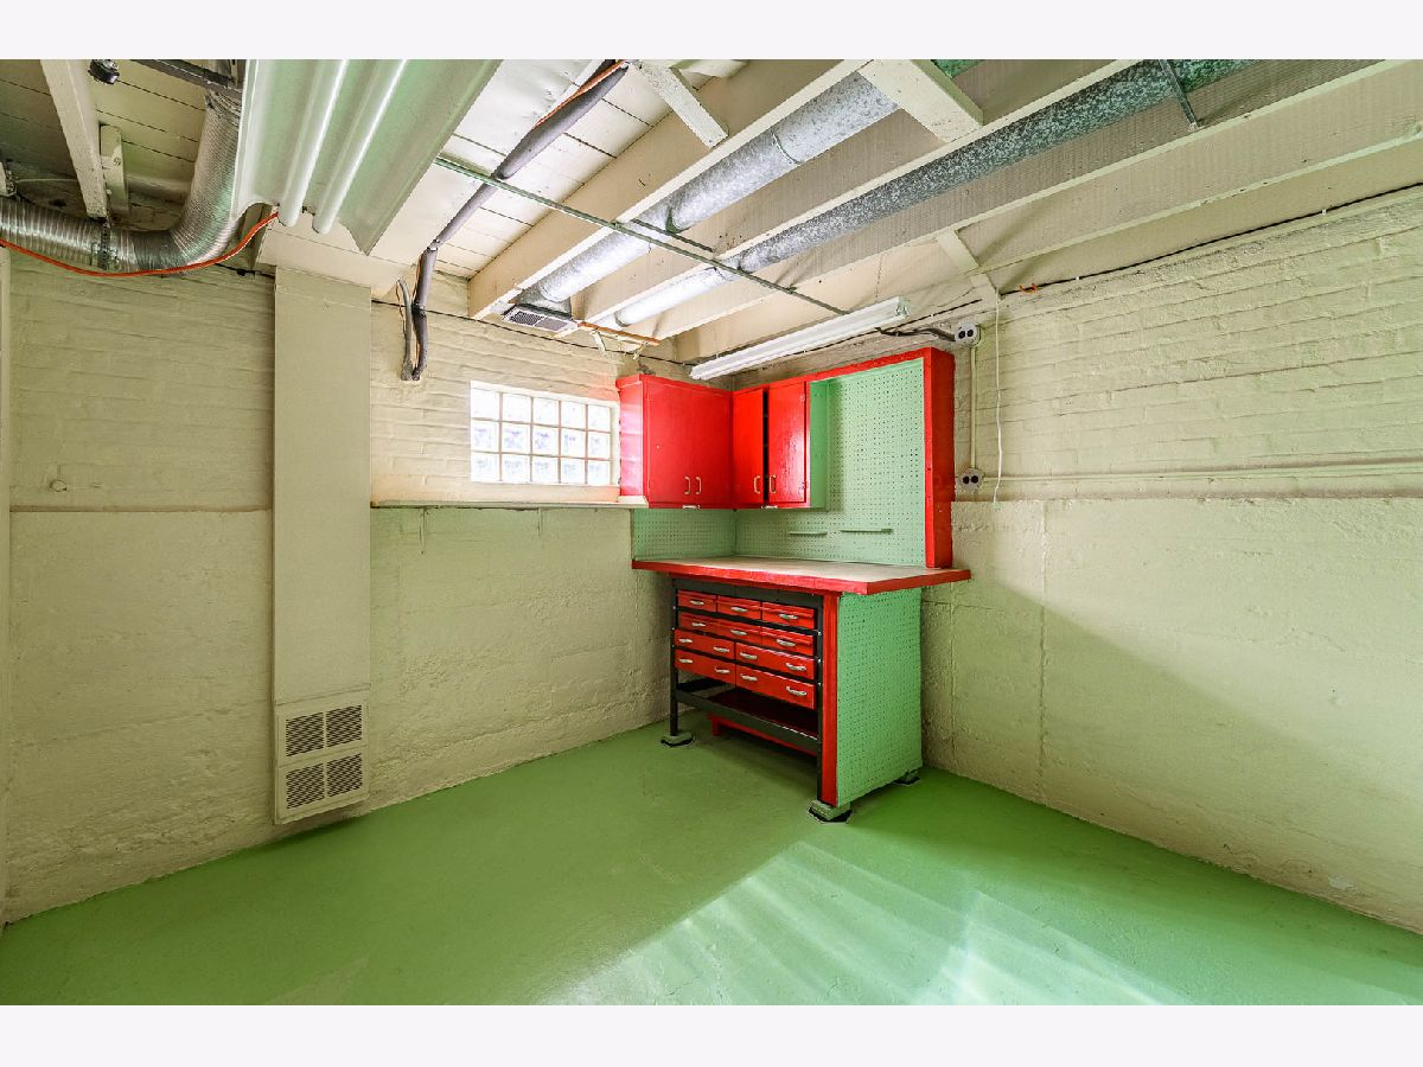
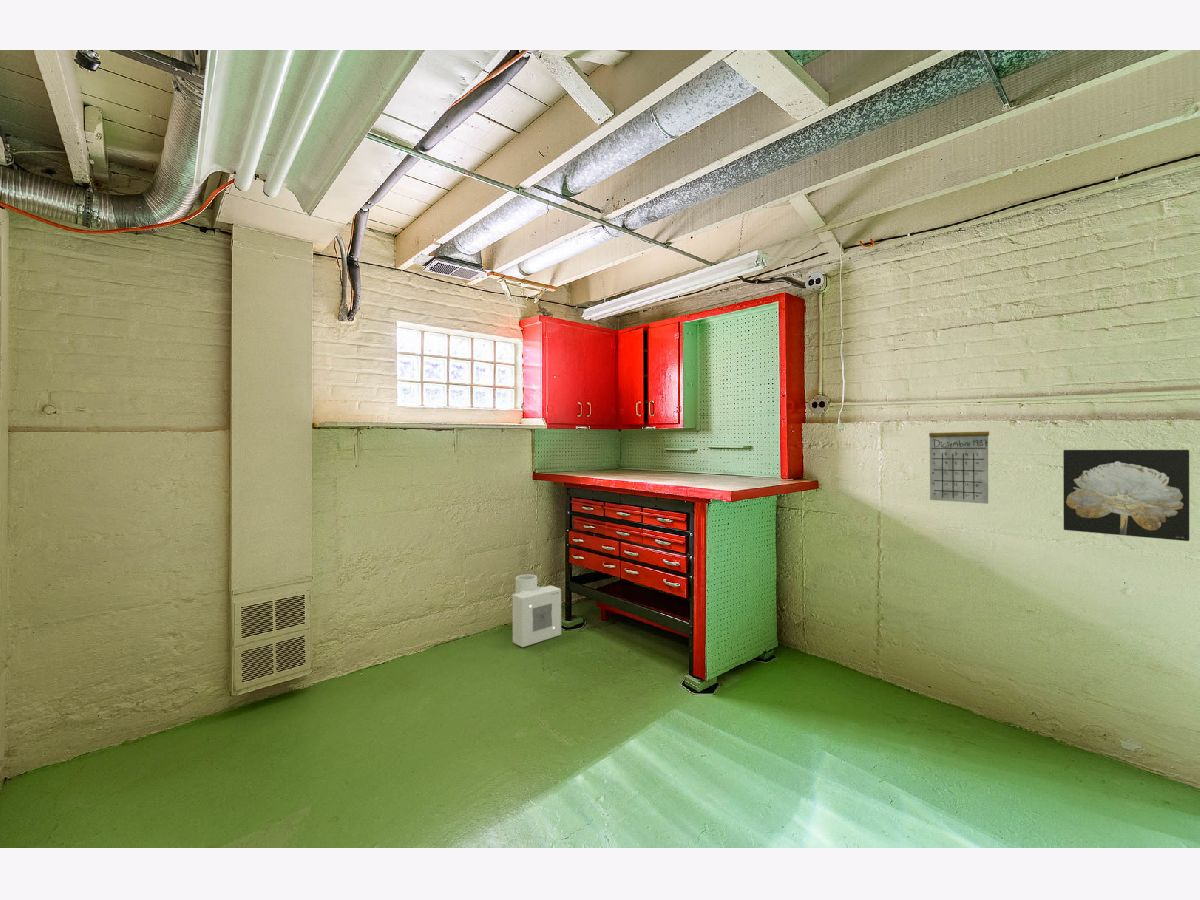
+ calendar [928,415,990,505]
+ wall art [1062,449,1190,542]
+ air purifier [511,573,562,648]
